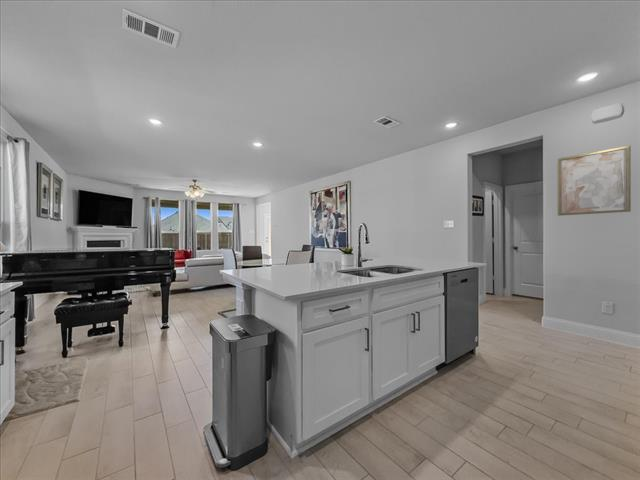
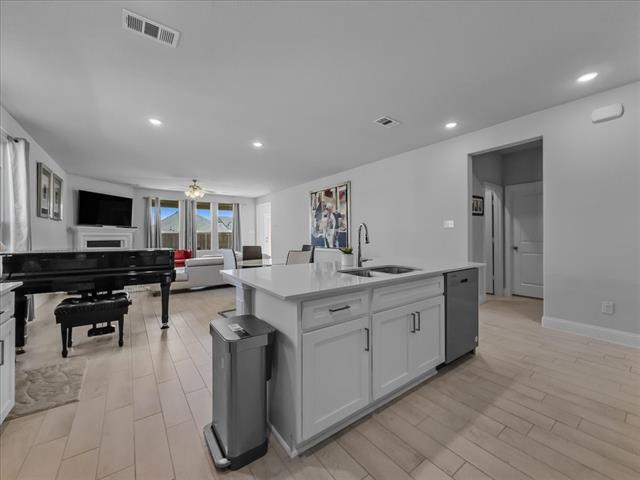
- wall art [557,145,632,217]
